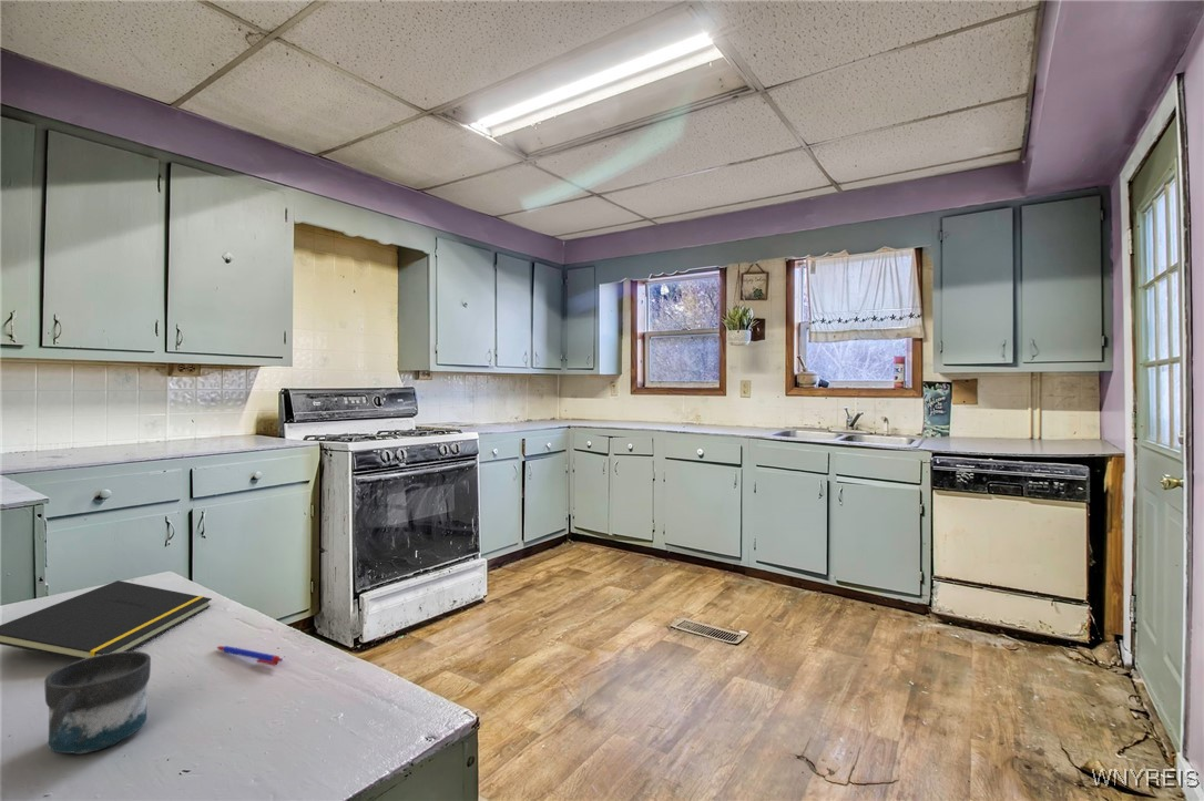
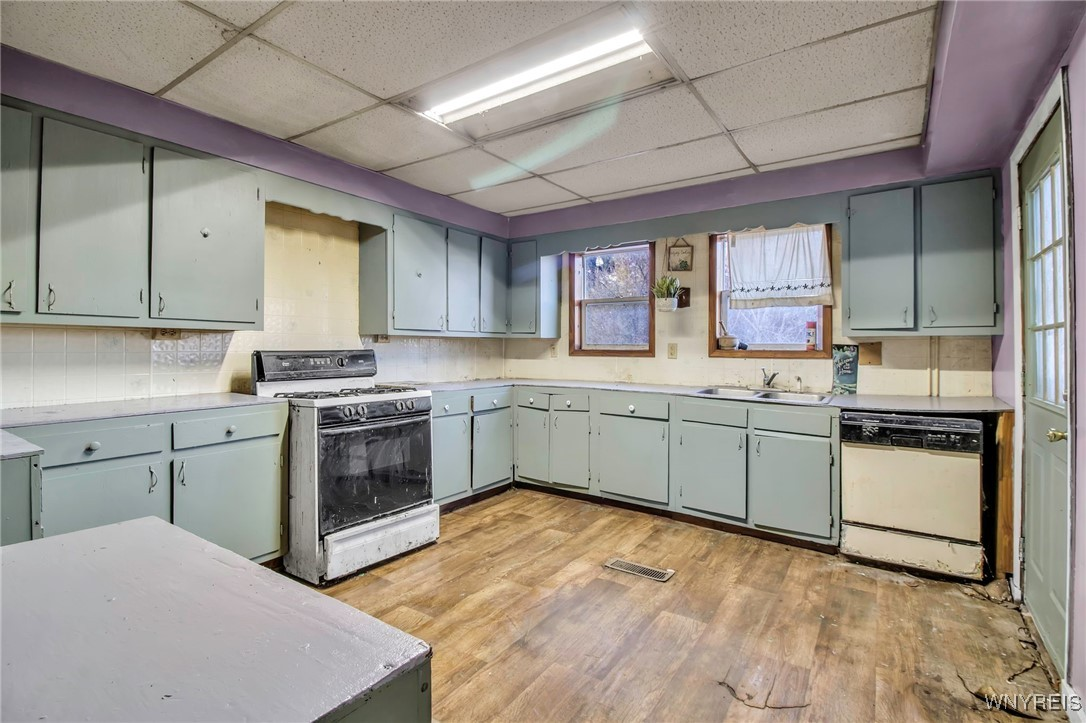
- mug [43,650,152,754]
- notepad [0,579,213,660]
- pen [215,645,284,667]
